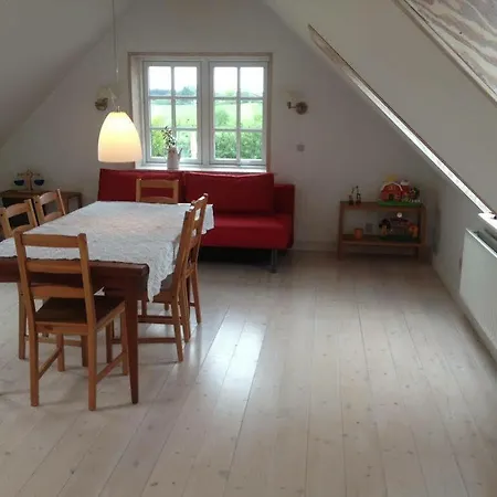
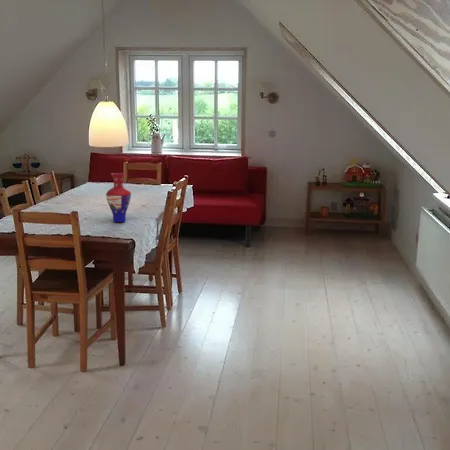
+ vase [105,172,132,223]
